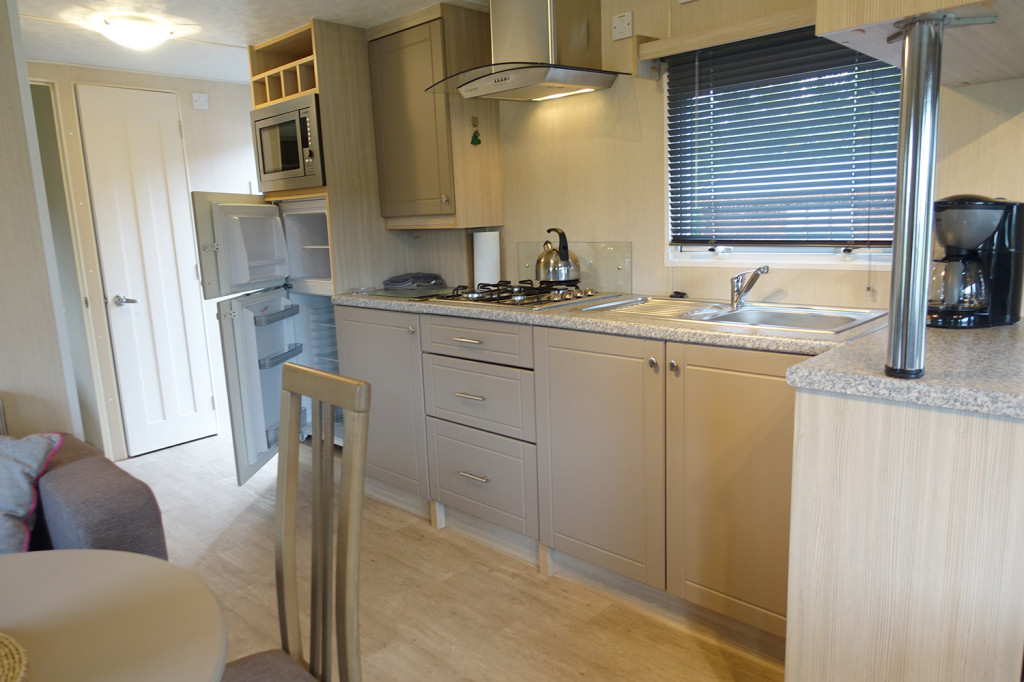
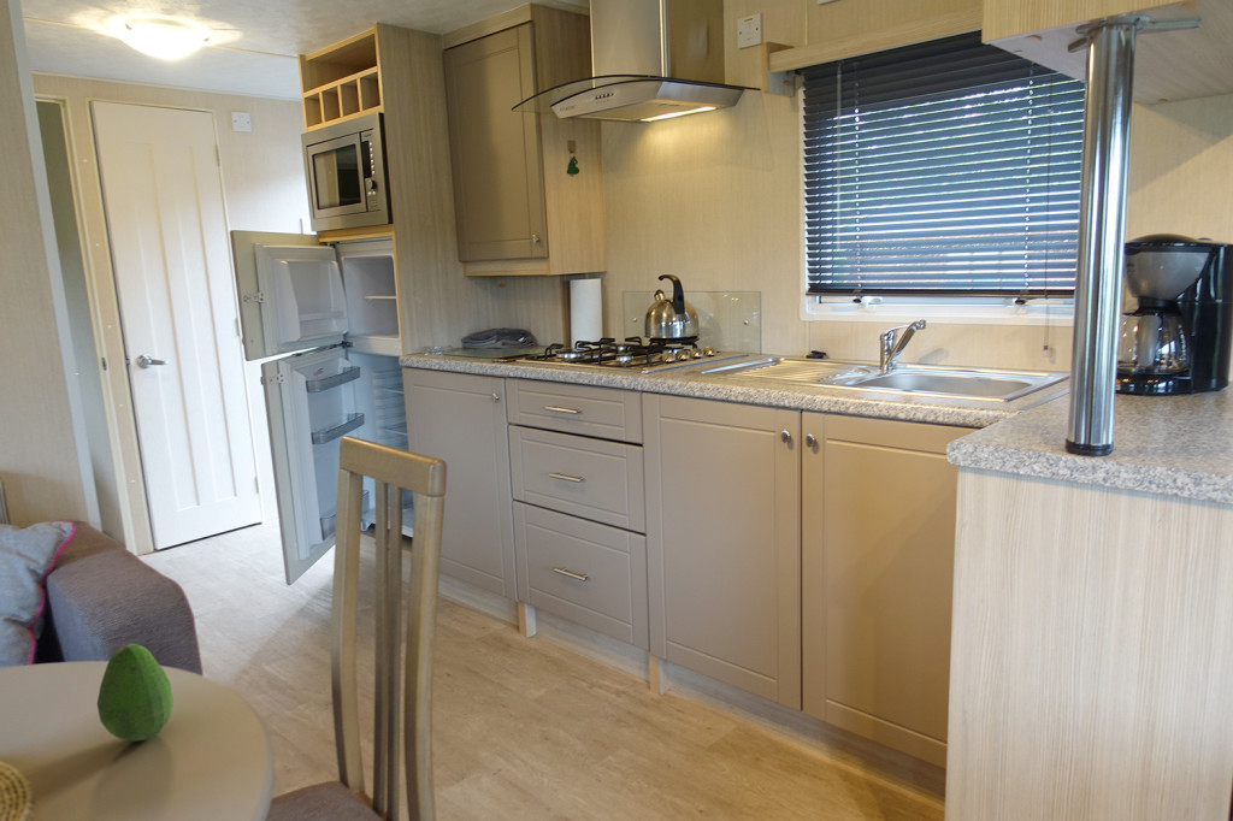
+ fruit [96,642,175,743]
